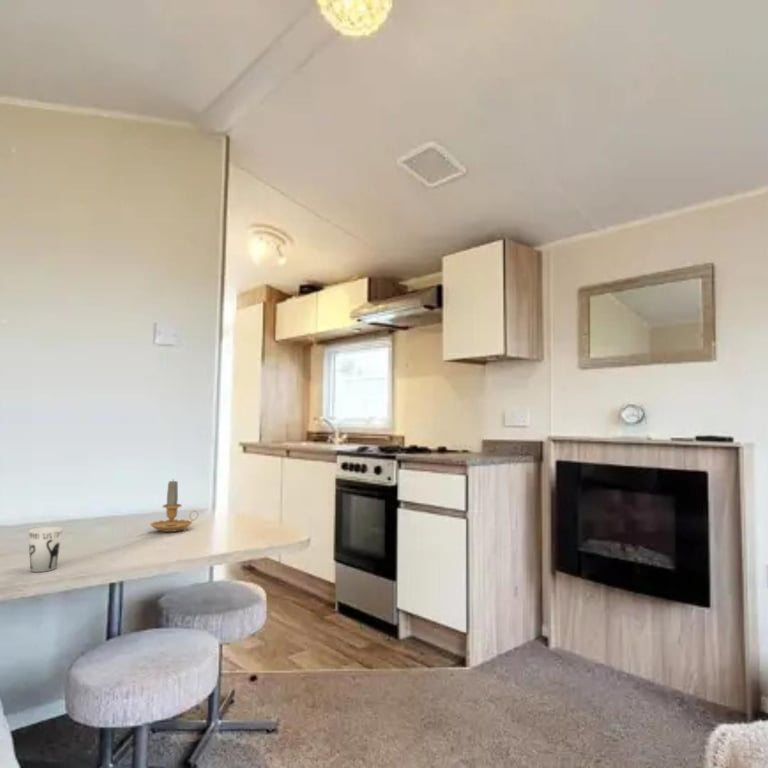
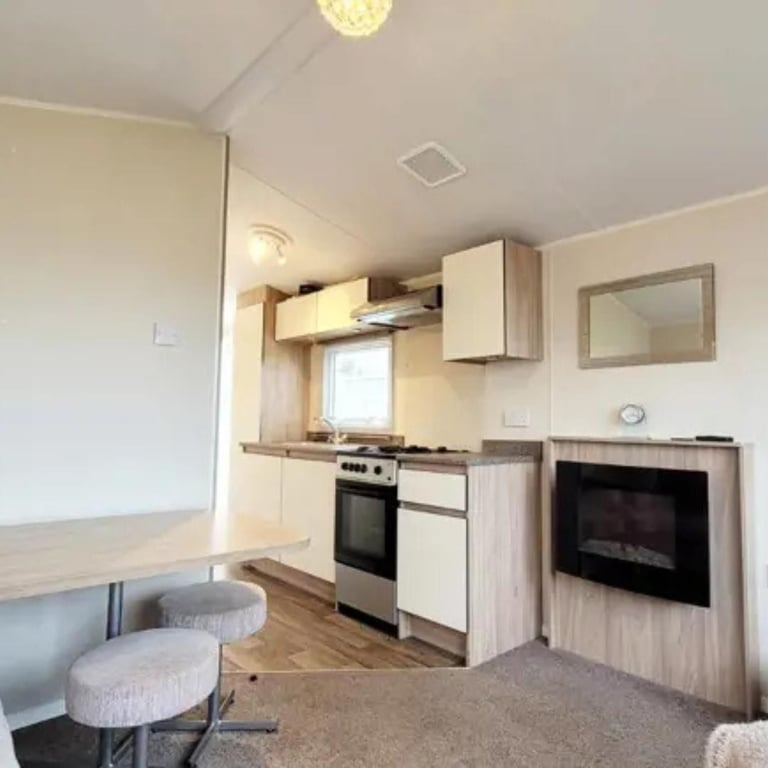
- candle [149,477,199,533]
- cup [28,526,63,573]
